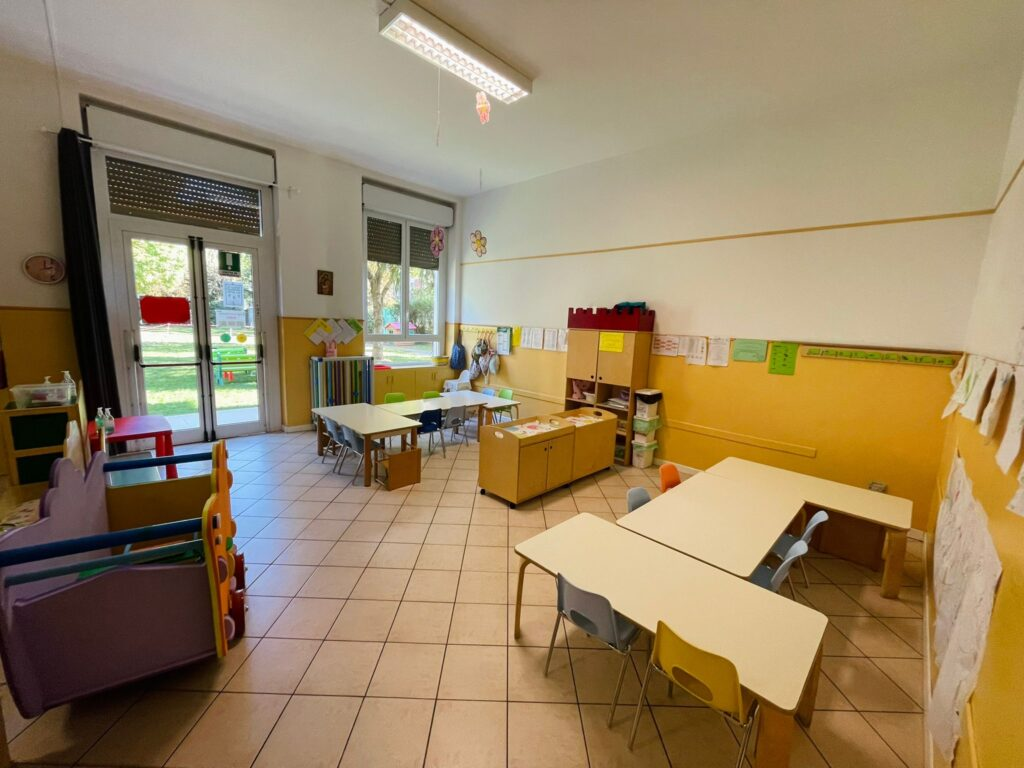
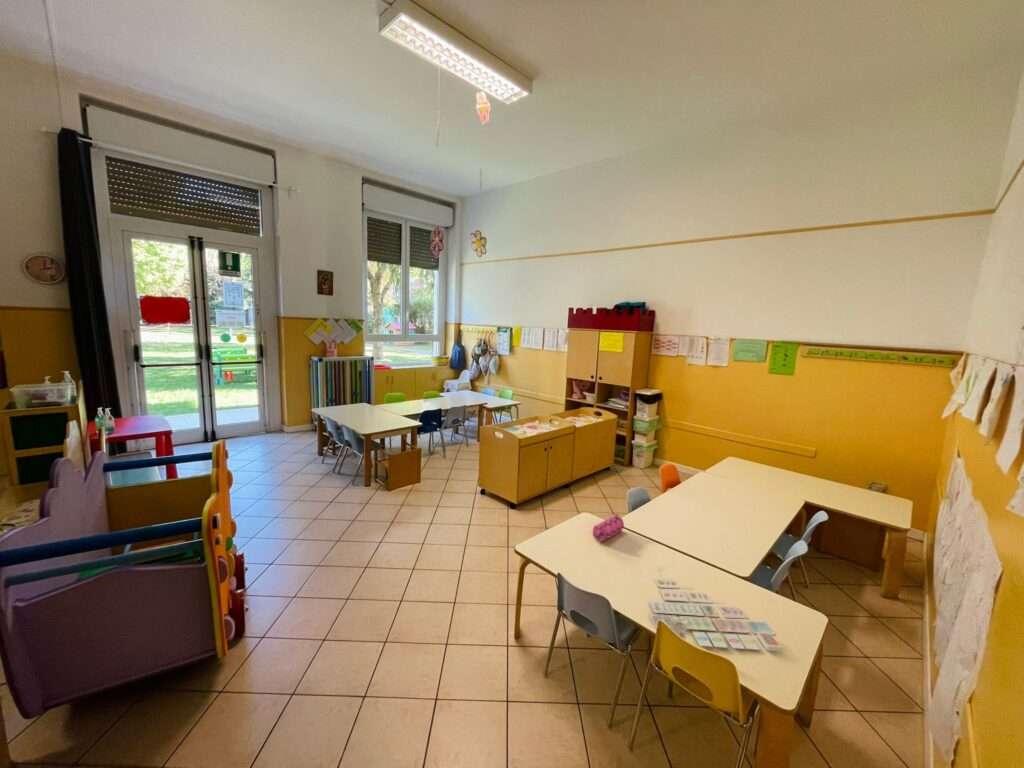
+ board game [648,573,782,653]
+ pencil case [592,512,625,542]
